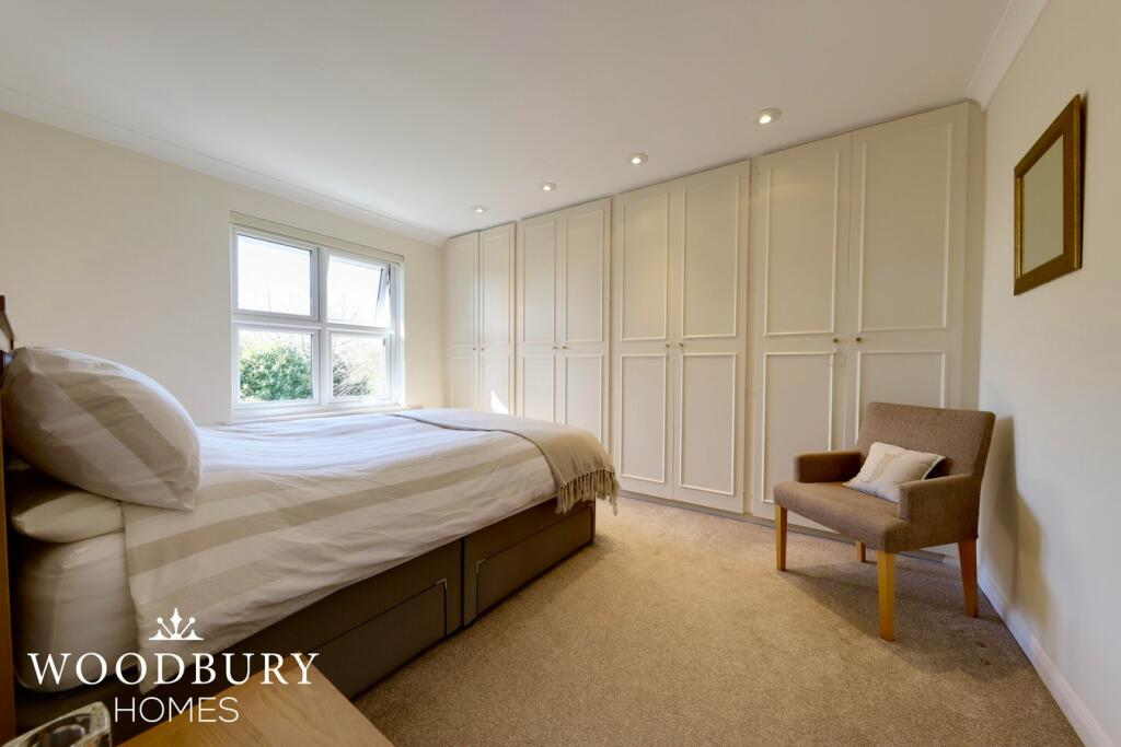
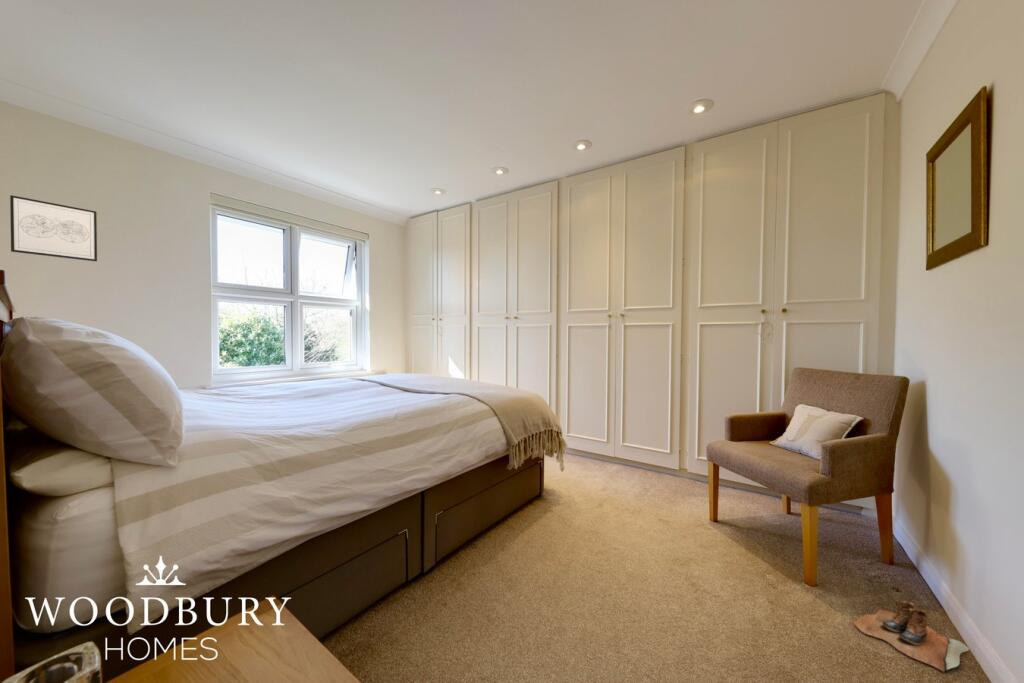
+ boots [853,600,970,673]
+ wall art [9,194,98,262]
